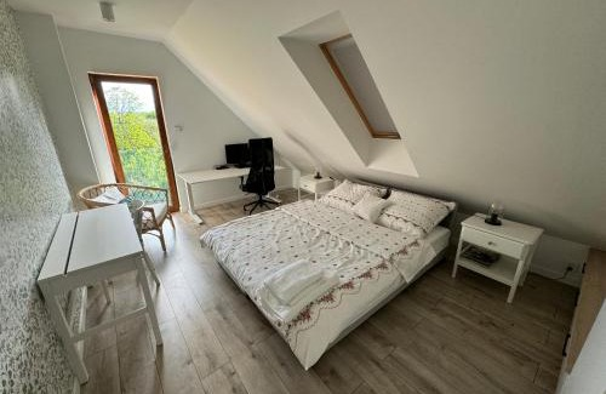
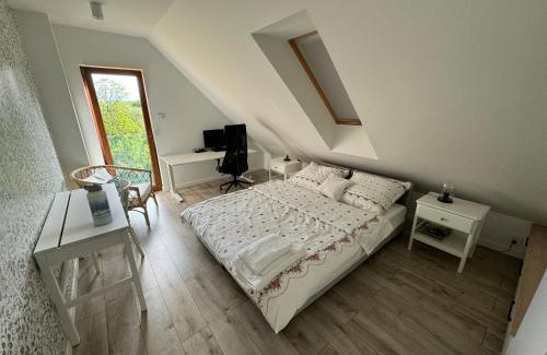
+ water bottle [83,181,114,226]
